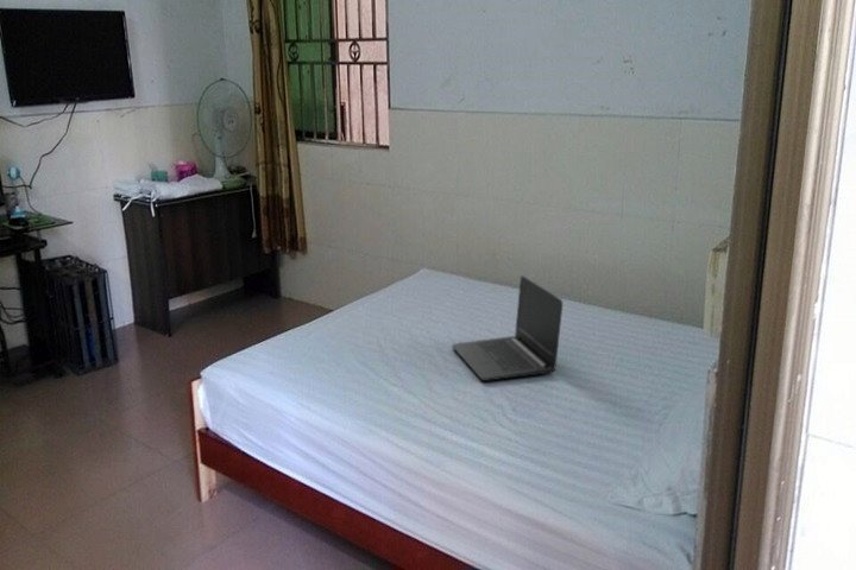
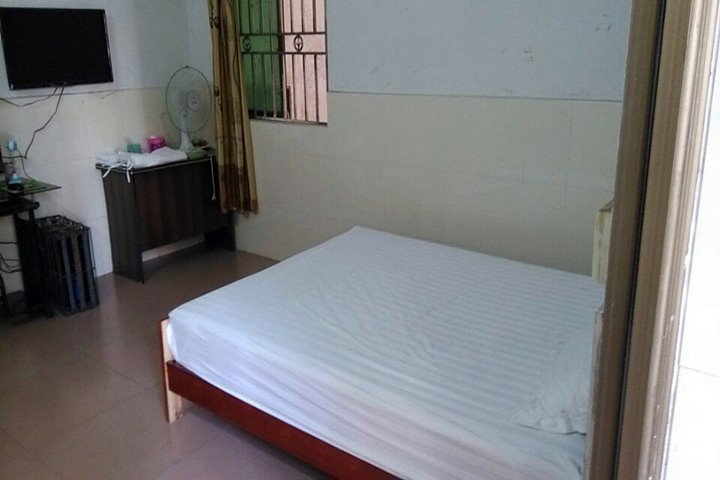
- laptop [451,274,564,382]
